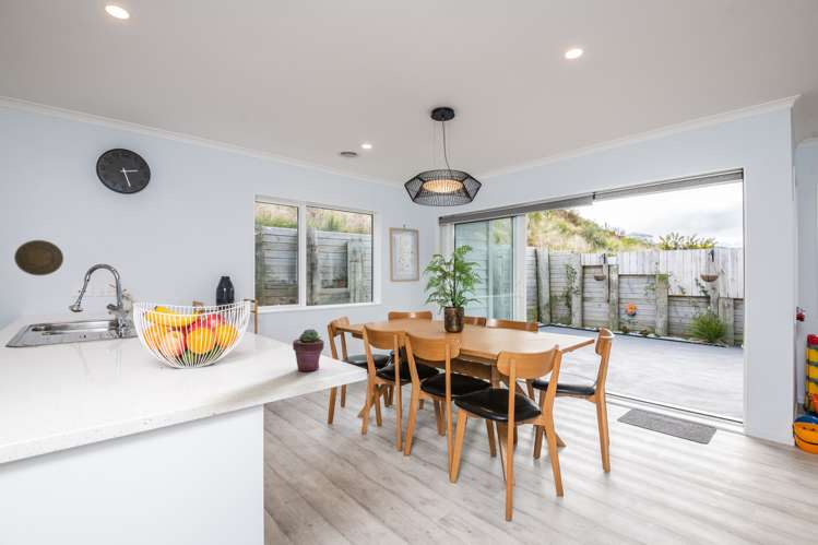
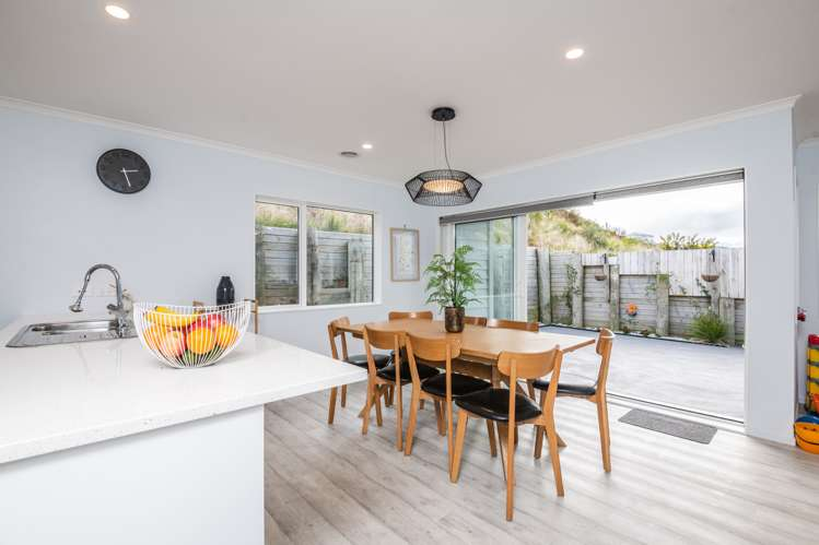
- decorative plate [13,239,64,276]
- potted succulent [292,328,325,372]
